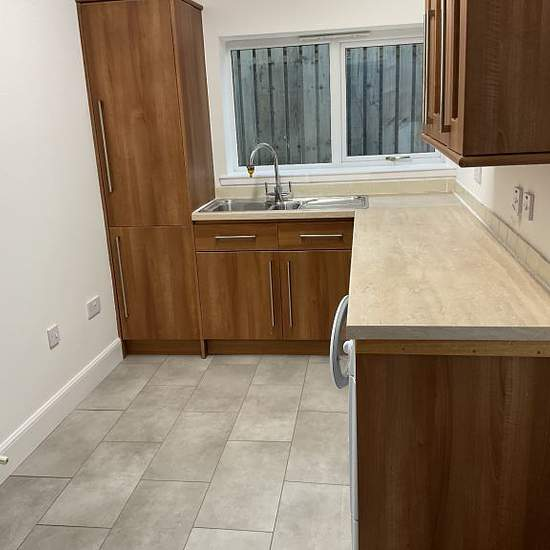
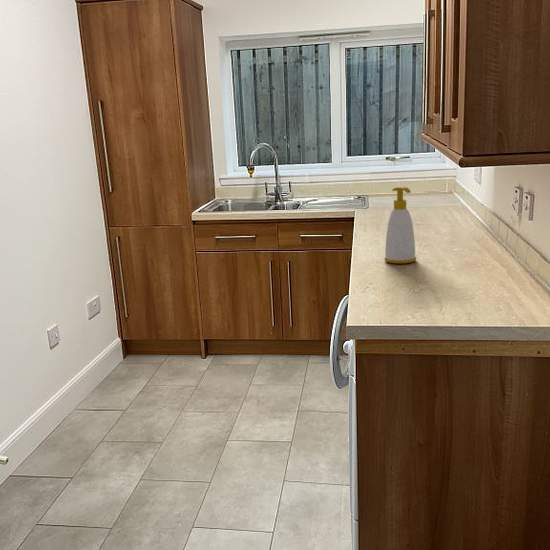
+ soap bottle [384,186,417,265]
